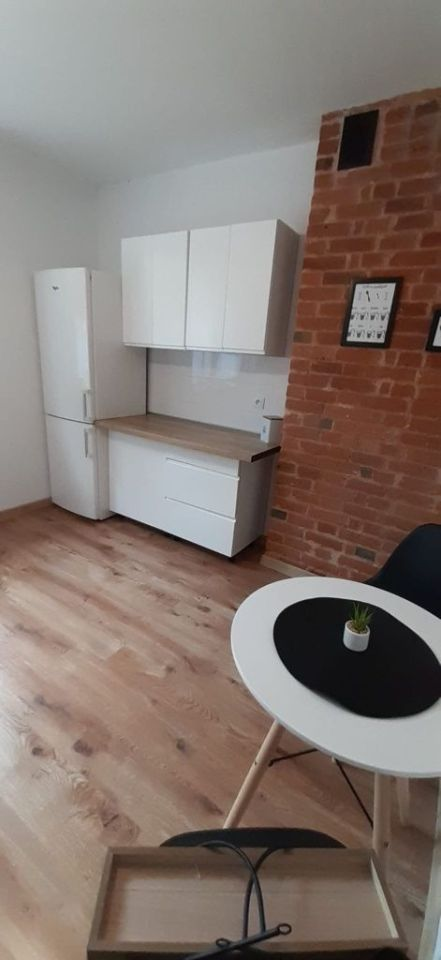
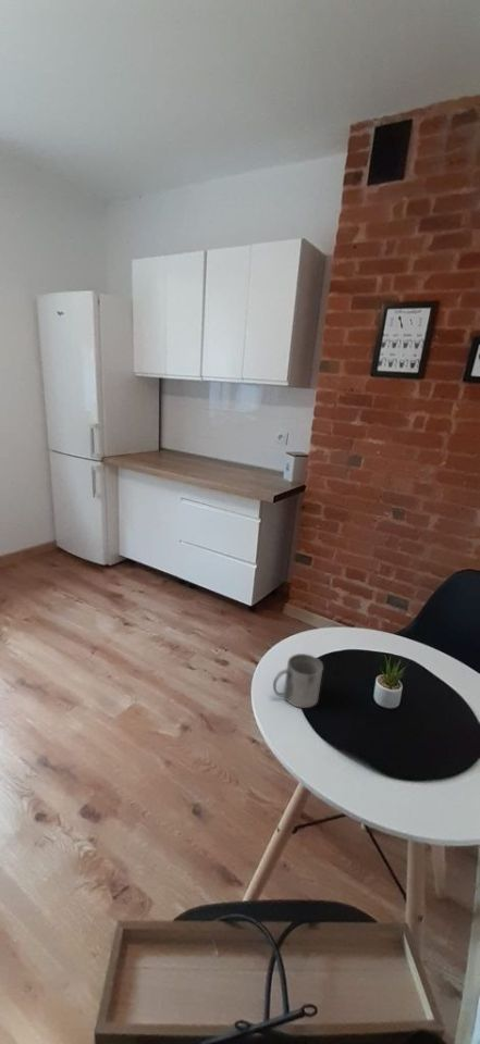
+ mug [272,652,324,709]
